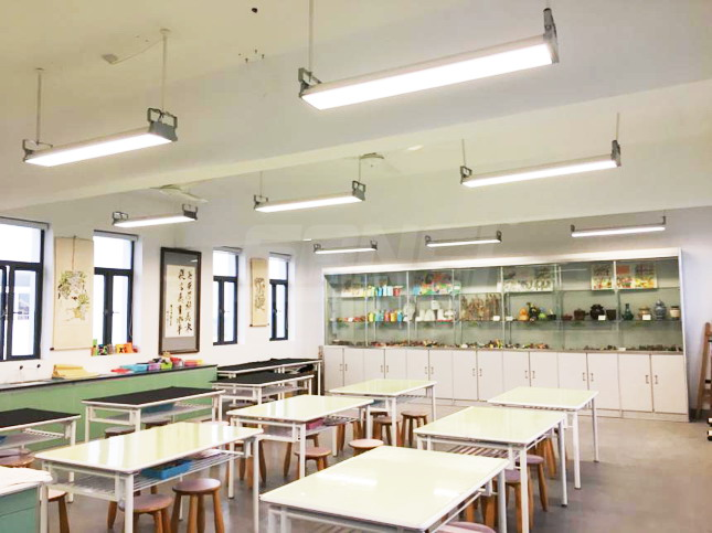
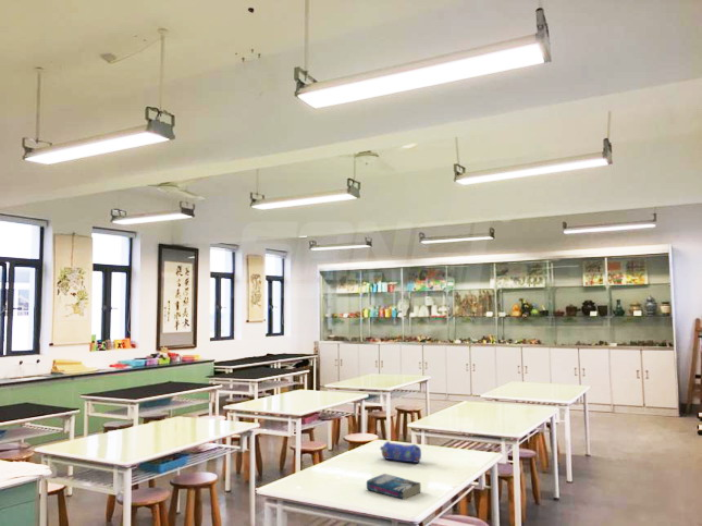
+ pencil case [379,440,422,464]
+ book [366,473,422,500]
